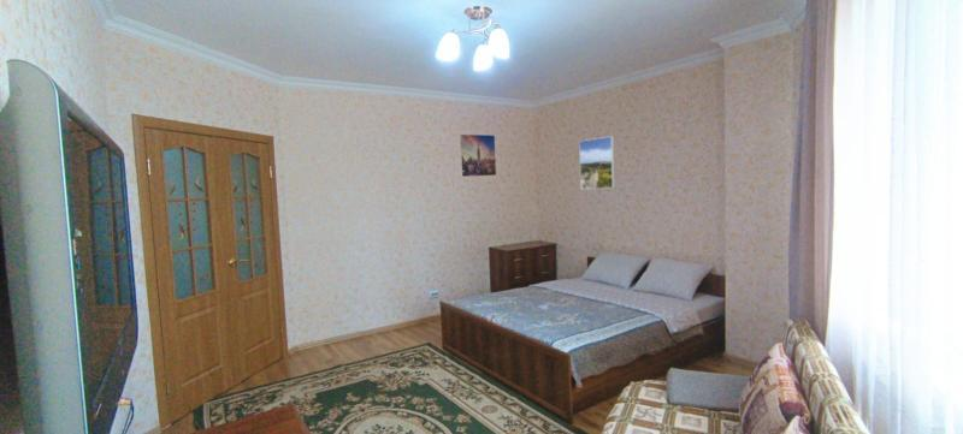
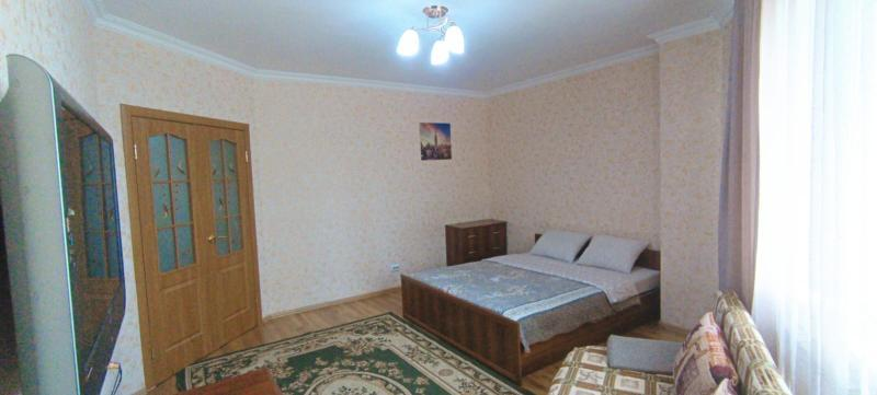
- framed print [578,135,616,191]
